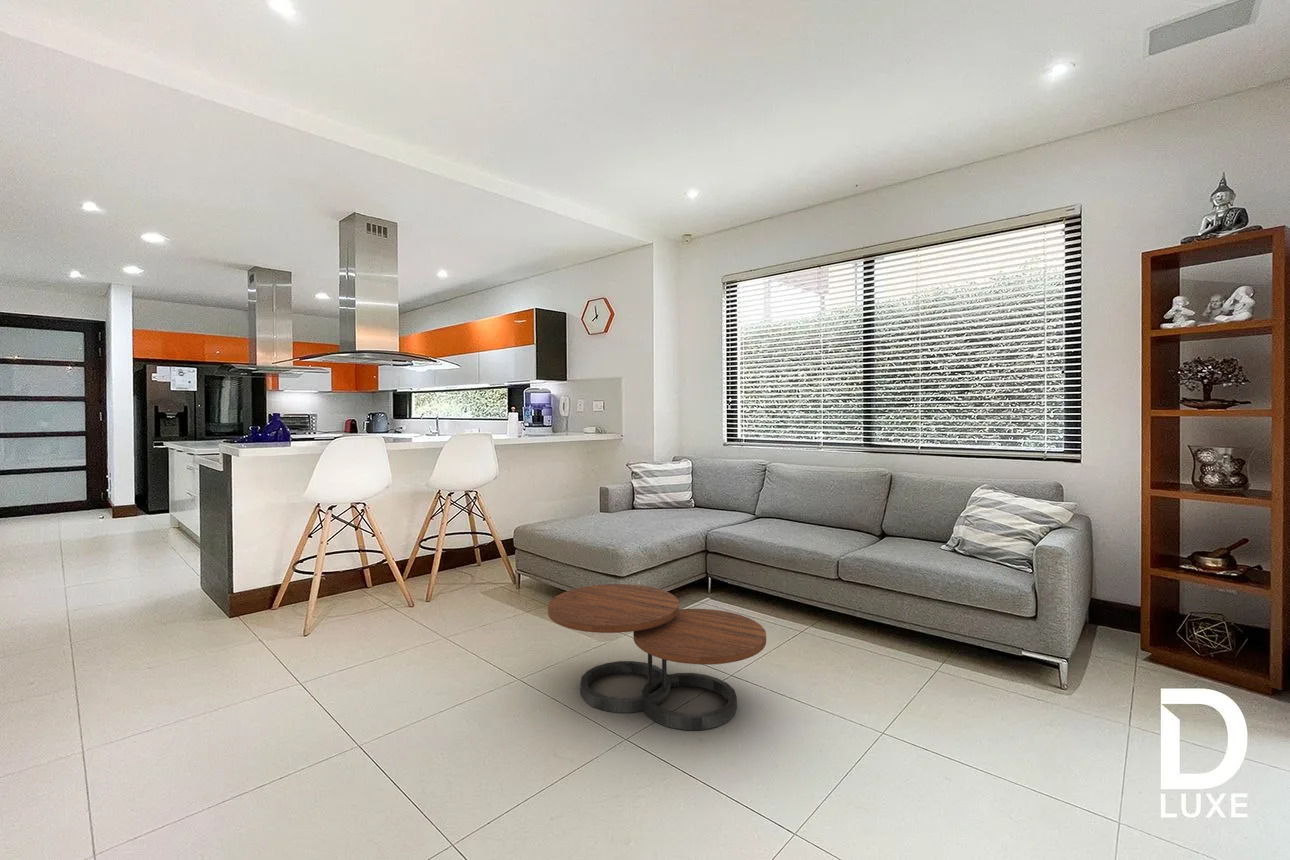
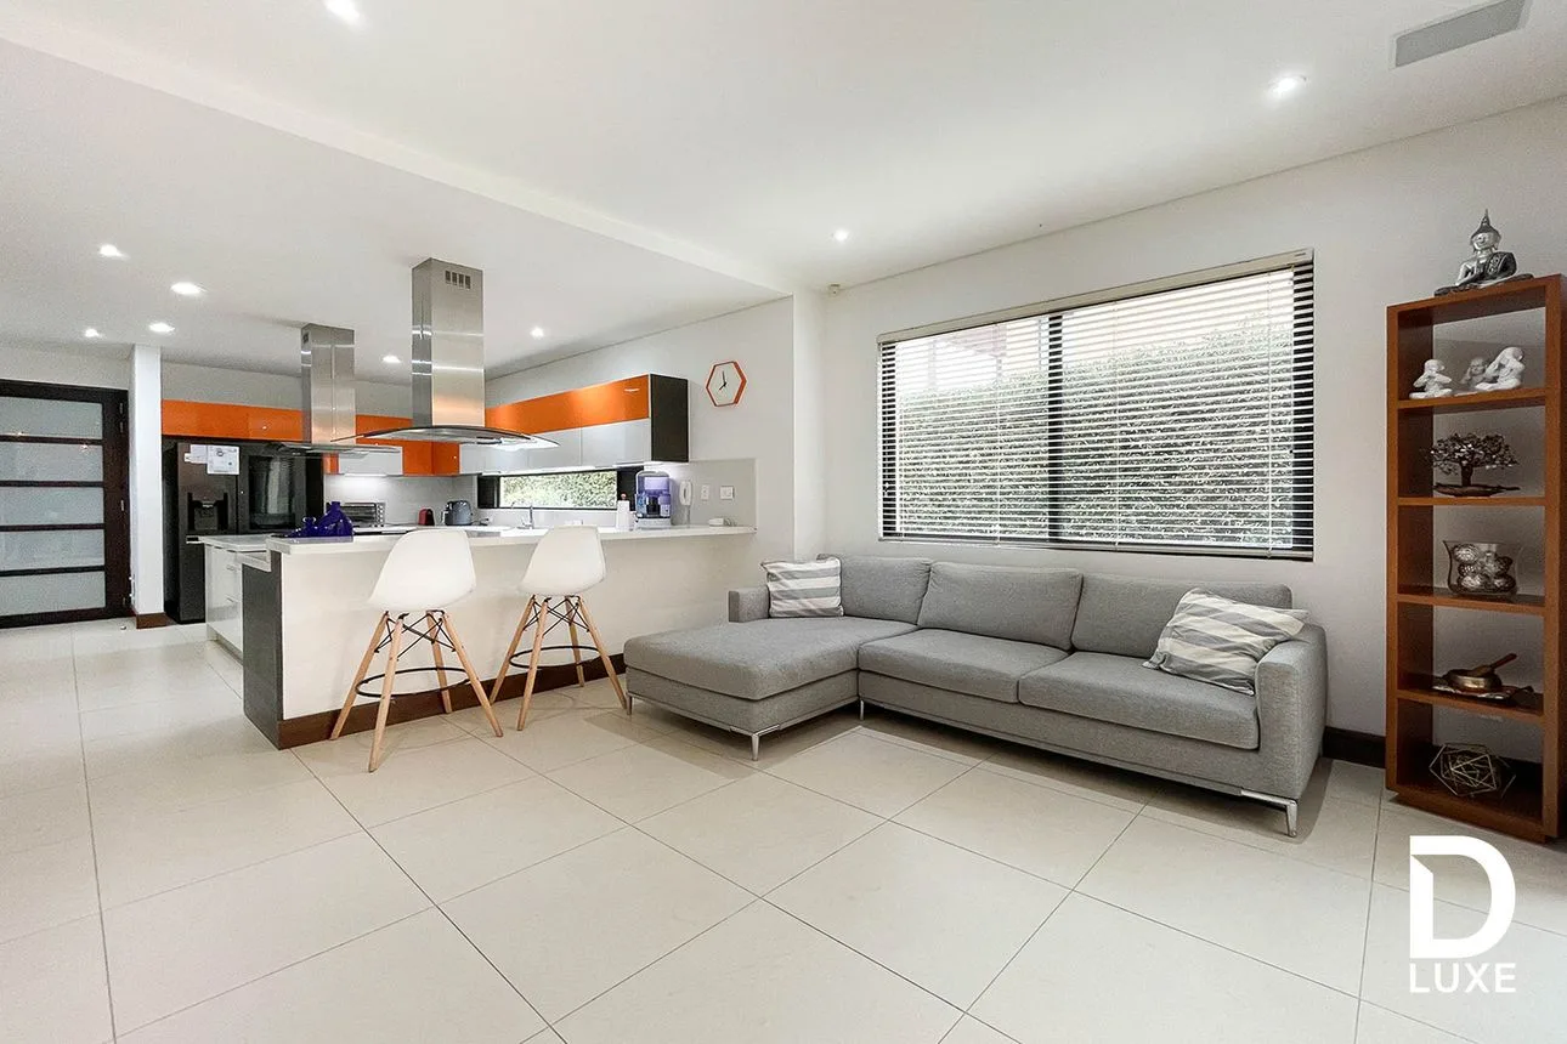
- coffee table [547,583,767,731]
